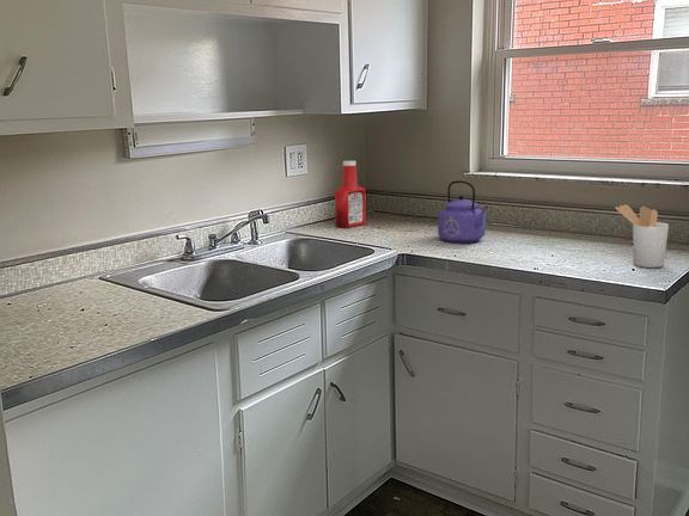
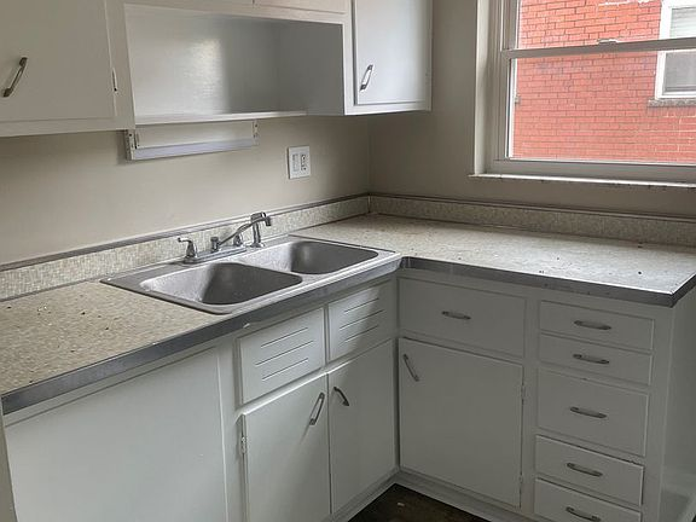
- soap bottle [334,160,367,229]
- utensil holder [614,203,670,269]
- kettle [437,179,489,244]
